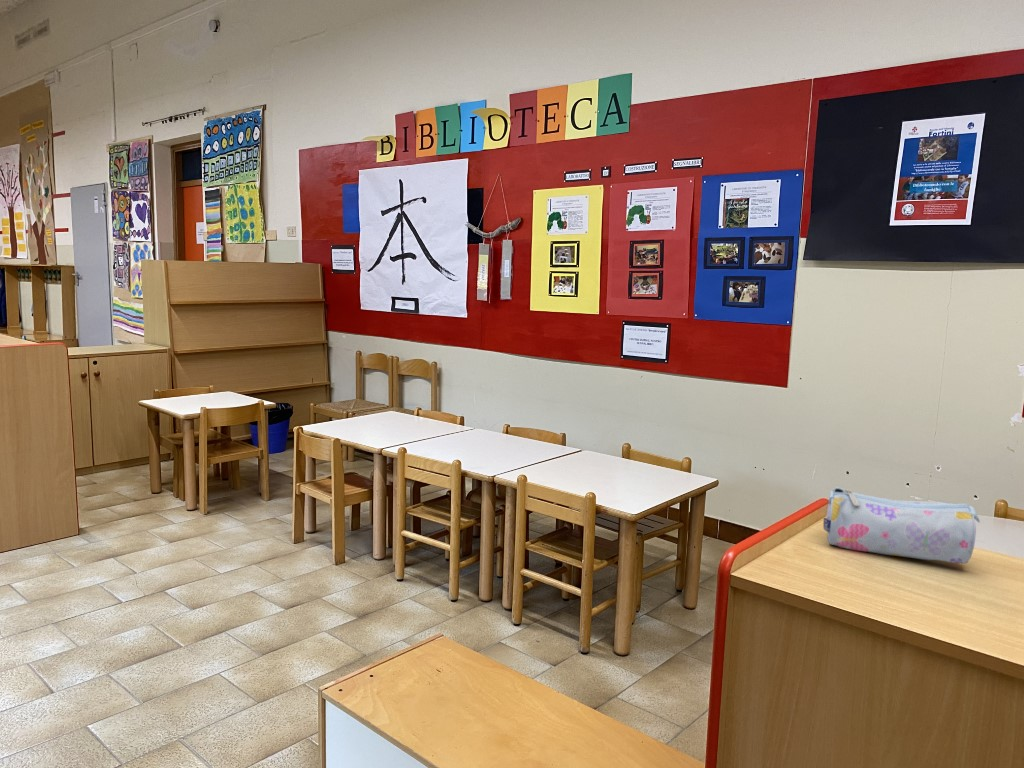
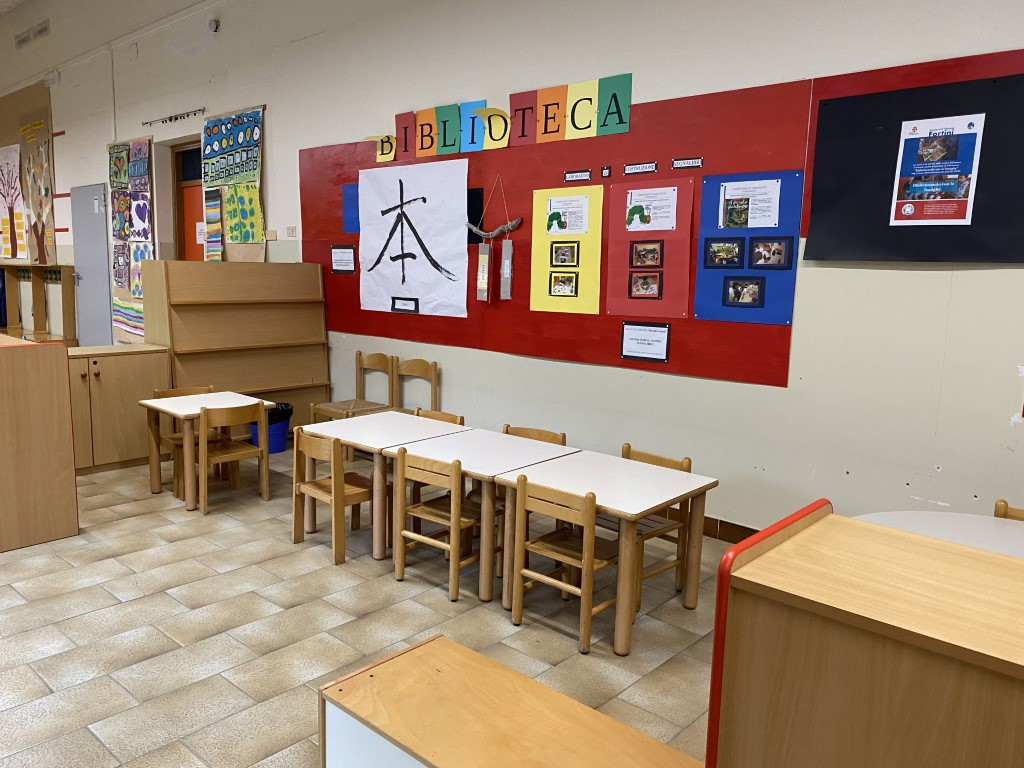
- pencil case [822,487,981,565]
